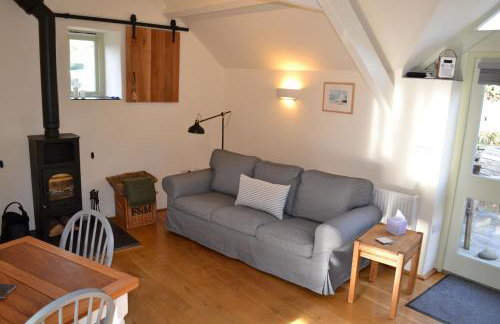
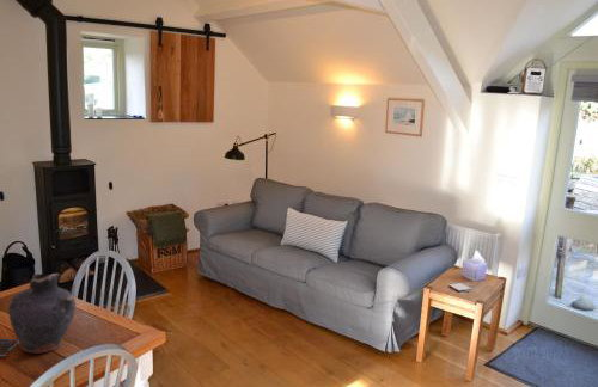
+ vase [7,272,77,354]
